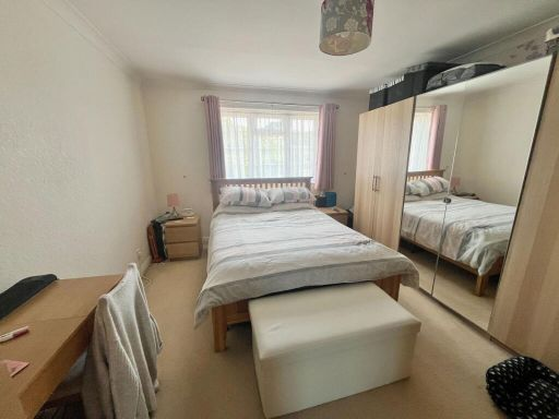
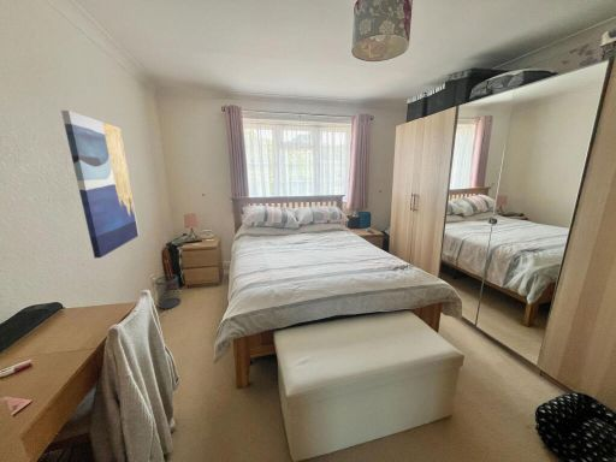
+ wall art [60,109,141,260]
+ wastebasket [154,274,182,310]
